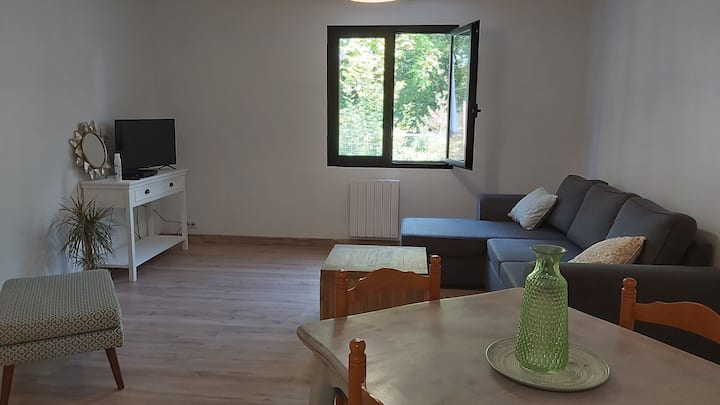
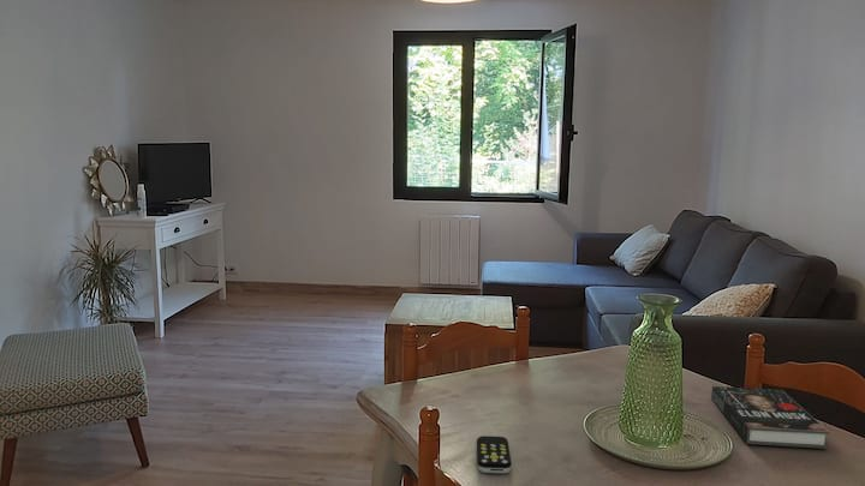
+ book [710,385,831,450]
+ remote control [476,434,513,474]
